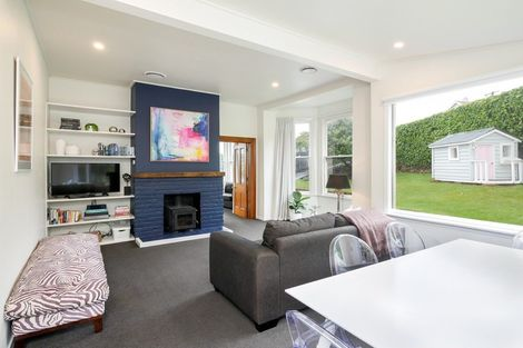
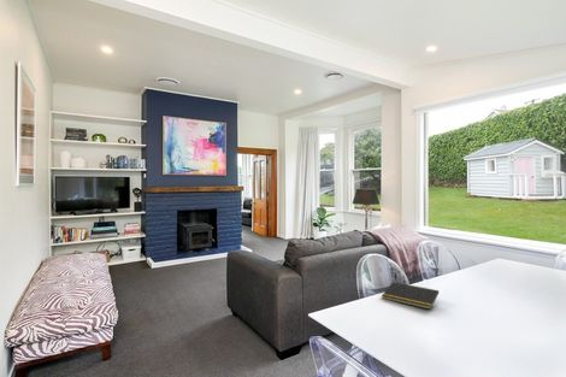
+ notepad [381,281,440,311]
